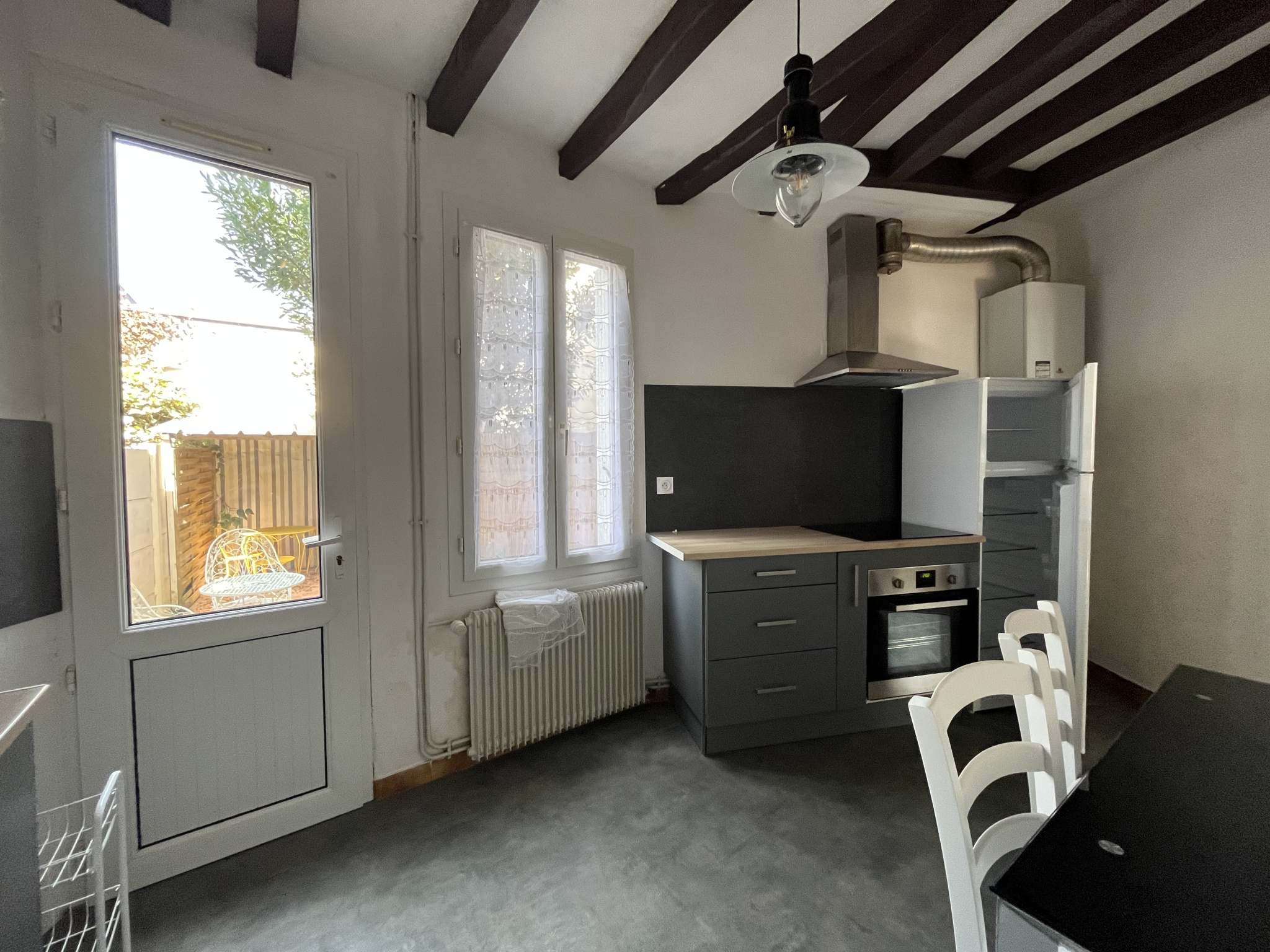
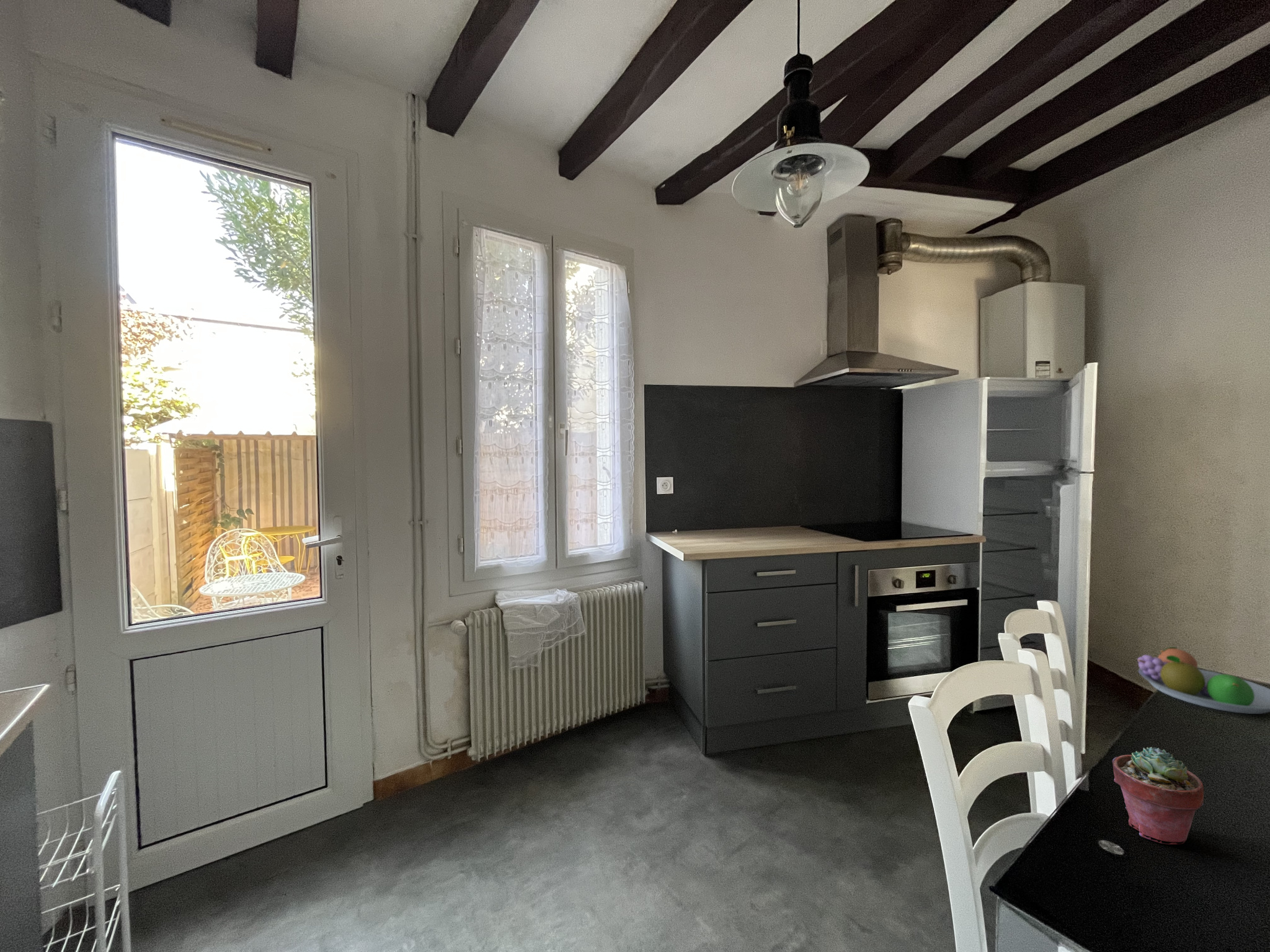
+ fruit bowl [1137,646,1270,715]
+ potted succulent [1111,746,1204,845]
